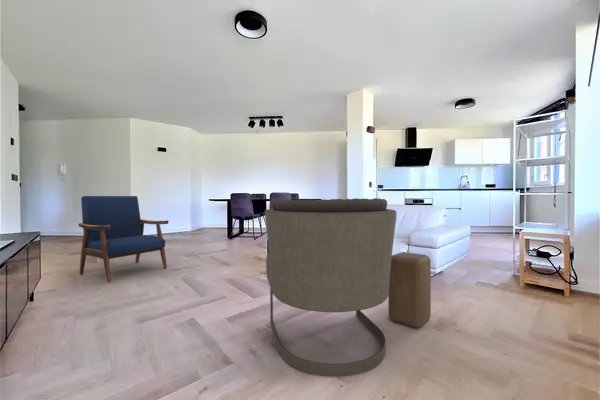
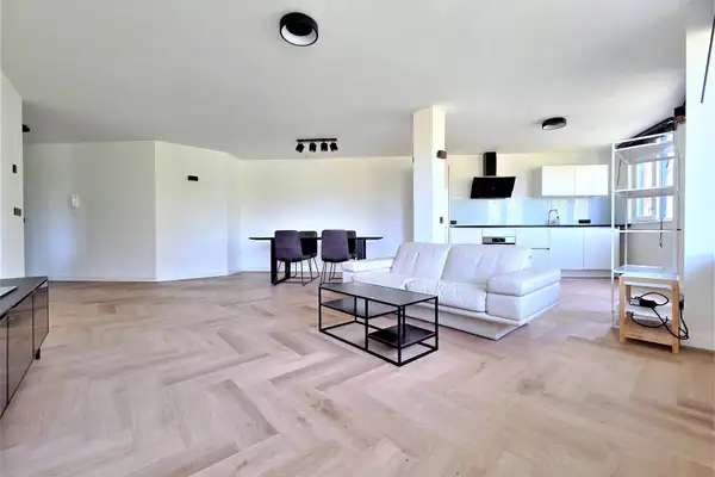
- armchair [264,197,397,378]
- stool [388,251,432,329]
- armchair [77,195,170,283]
